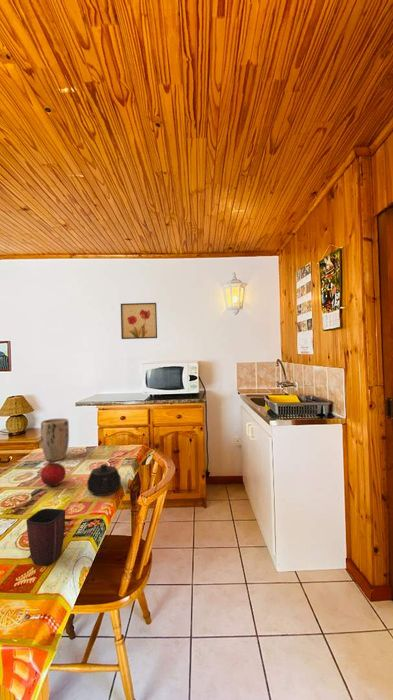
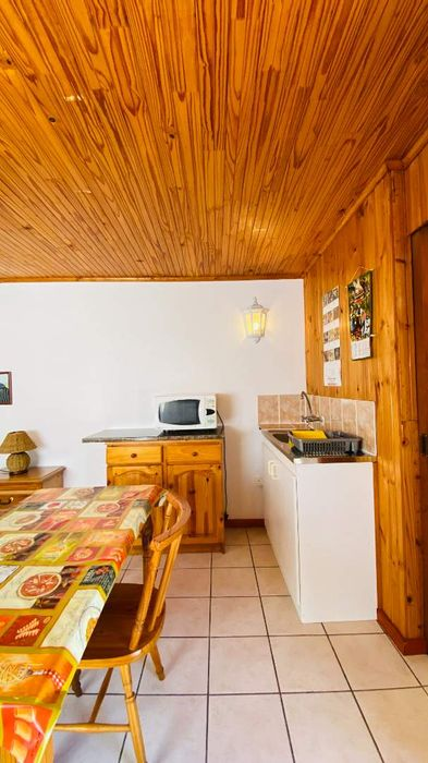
- plant pot [40,417,70,462]
- fruit [40,461,67,487]
- mug [25,508,66,566]
- wall art [120,302,158,340]
- teapot [87,463,122,497]
